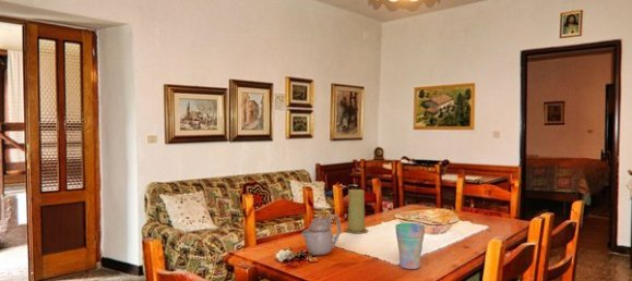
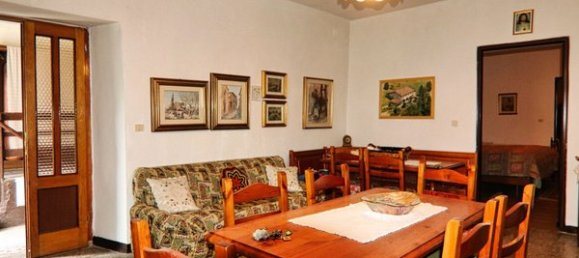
- teapot [300,213,342,257]
- candle [344,188,369,234]
- cup [394,222,426,270]
